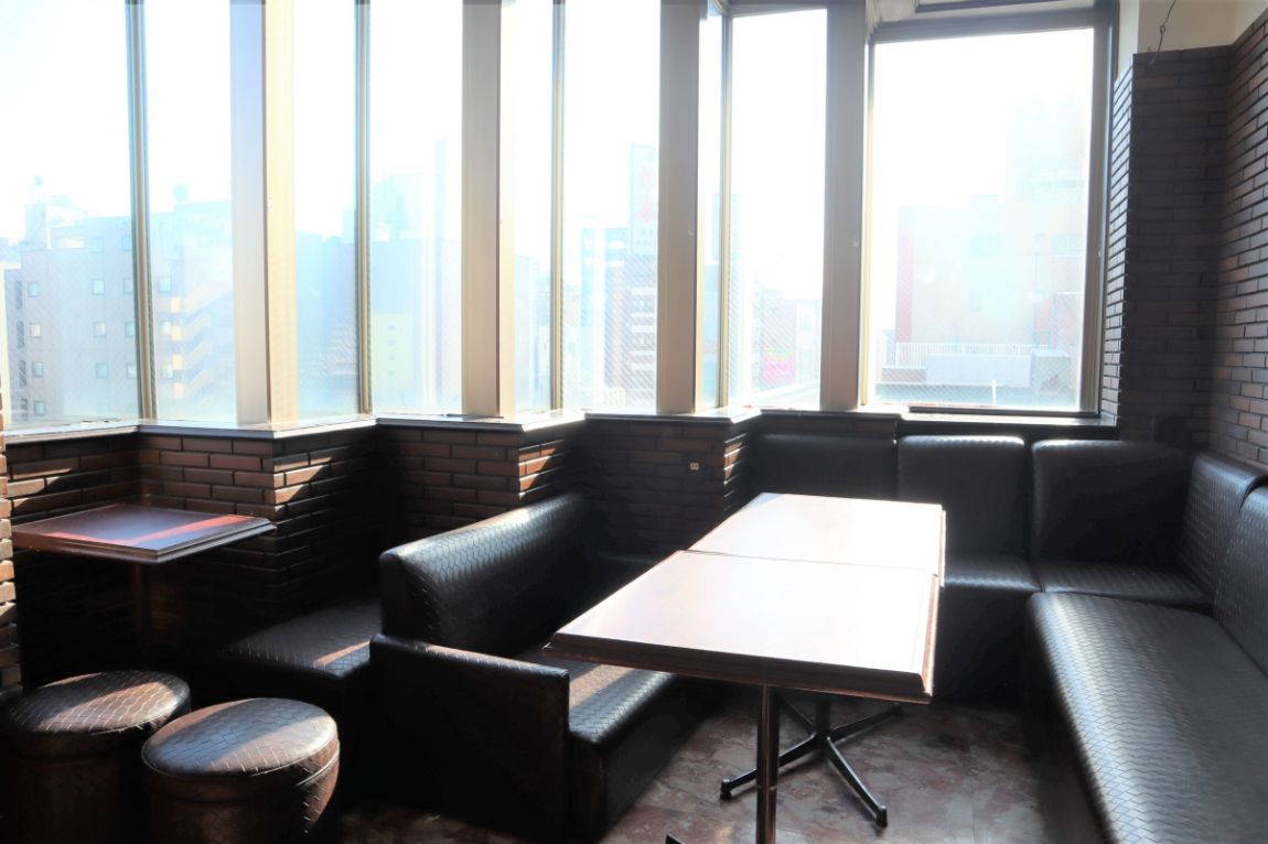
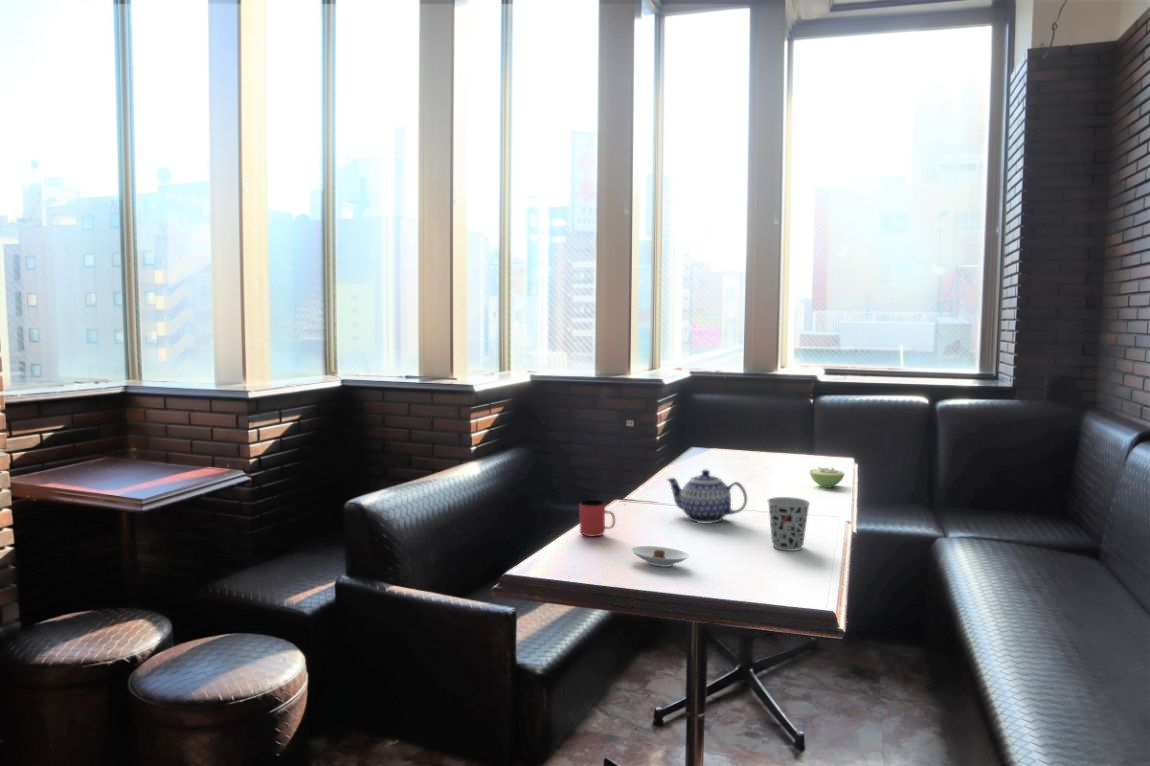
+ teapot [666,469,748,524]
+ cup [579,499,616,537]
+ saucer [630,545,690,568]
+ cup [767,496,811,552]
+ sugar bowl [809,466,846,489]
